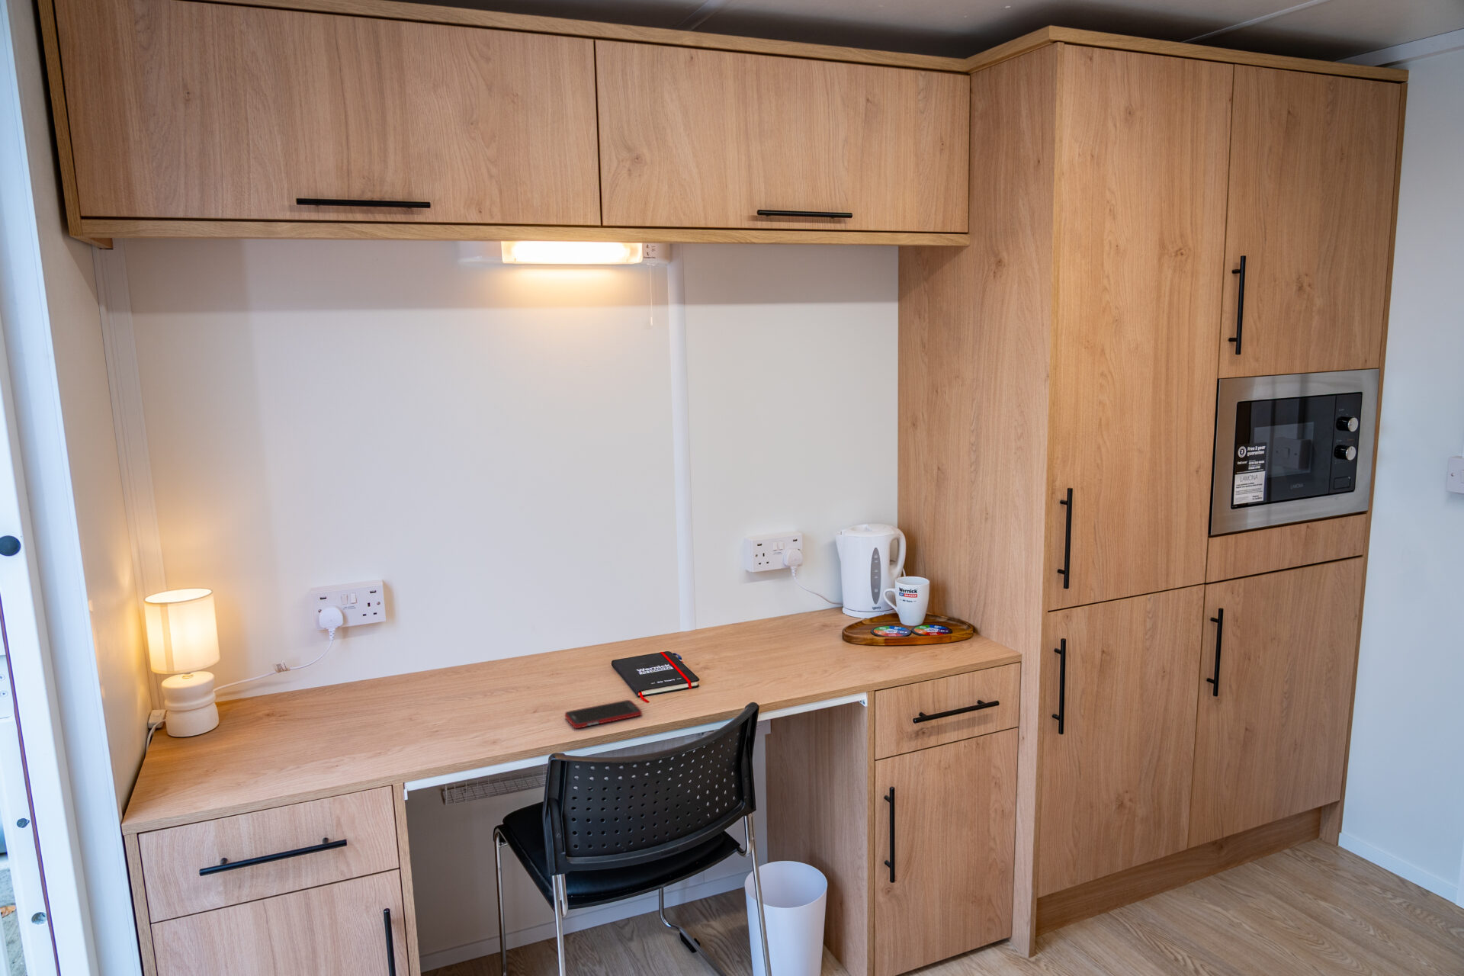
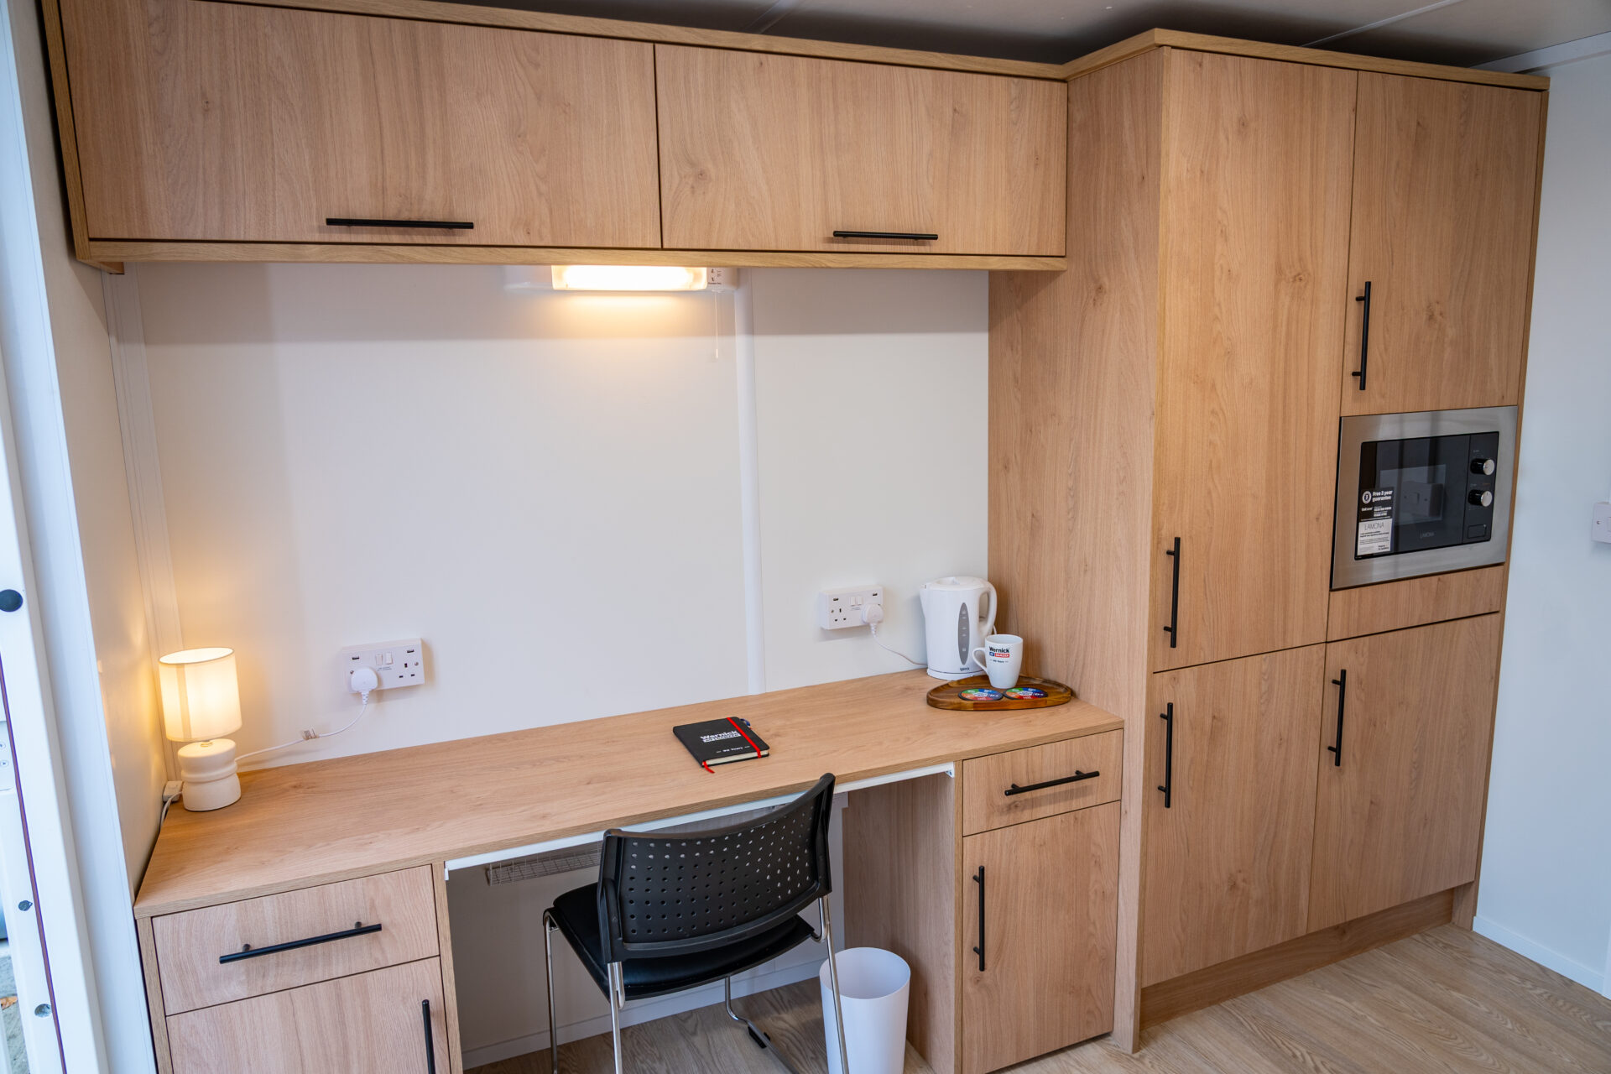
- cell phone [564,699,643,729]
